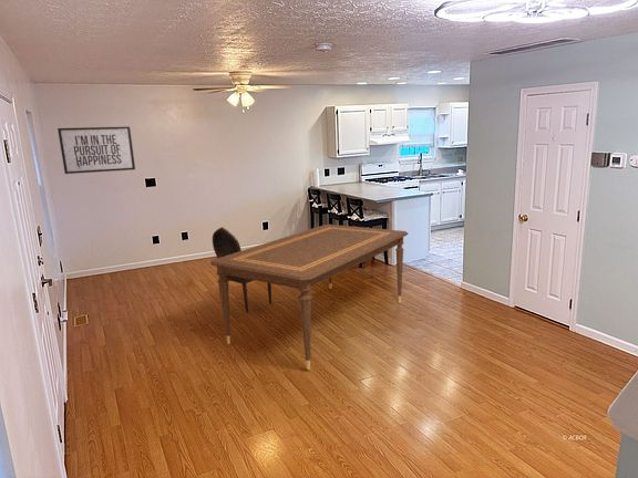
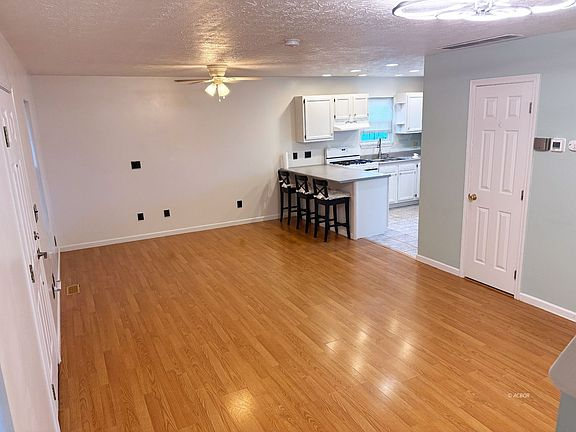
- dining chair [212,226,272,314]
- mirror [56,126,136,175]
- dining table [209,224,410,371]
